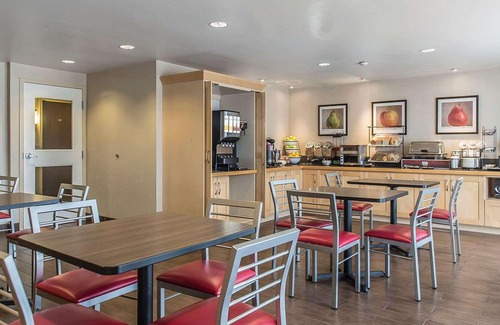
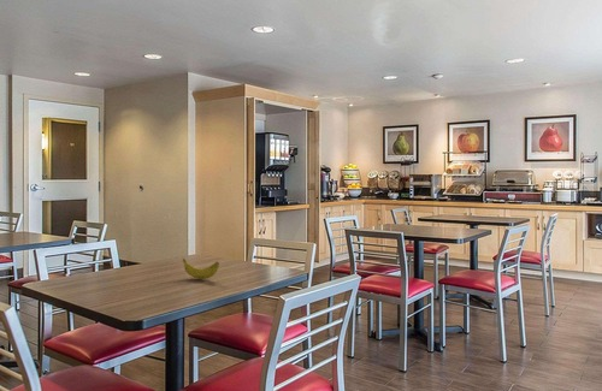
+ banana [182,257,220,280]
